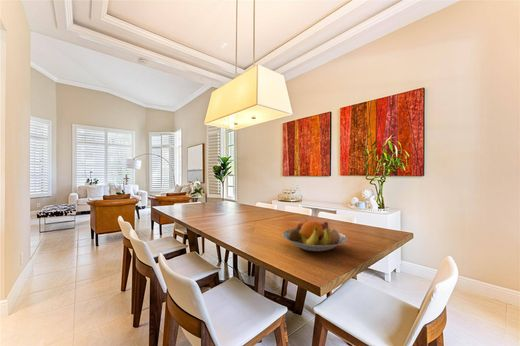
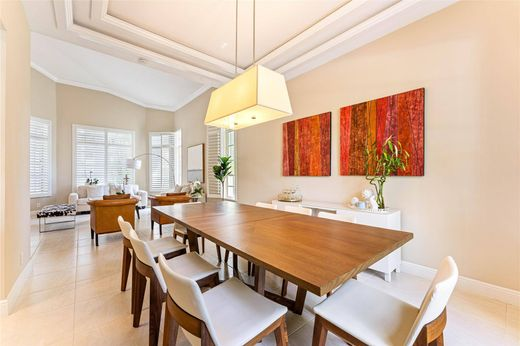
- fruit bowl [281,219,348,252]
